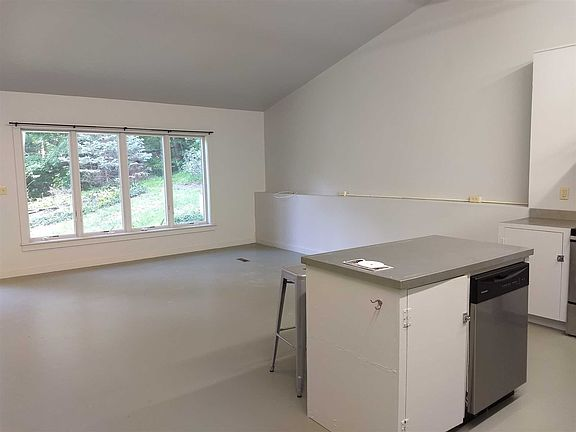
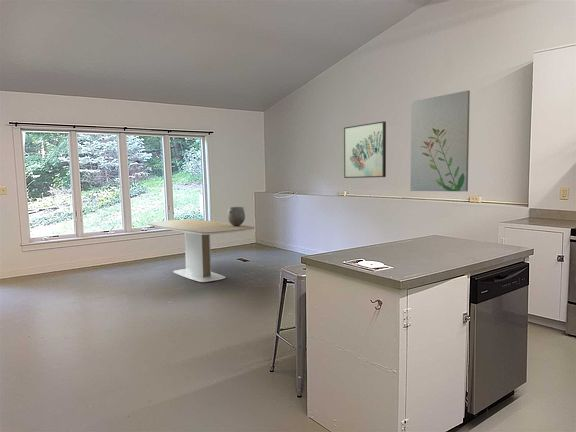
+ ceramic pot [226,206,246,226]
+ wall art [409,90,471,192]
+ wall art [343,120,387,179]
+ dining table [146,218,256,283]
